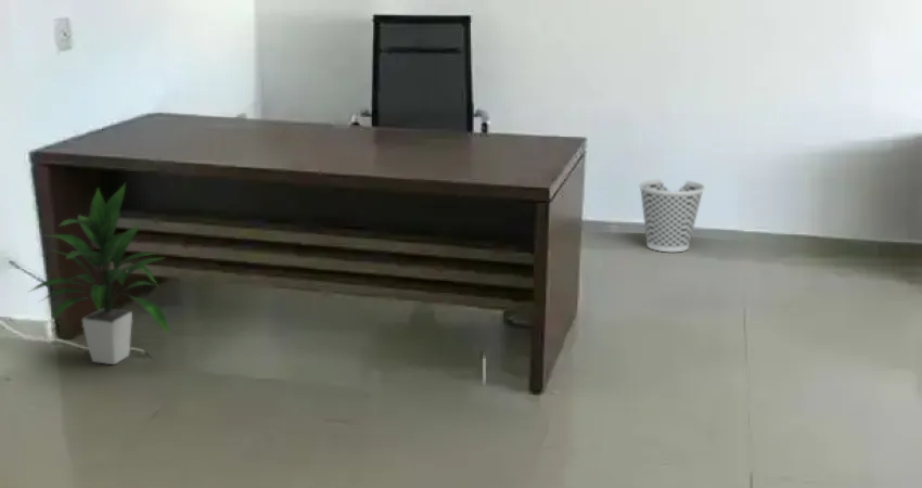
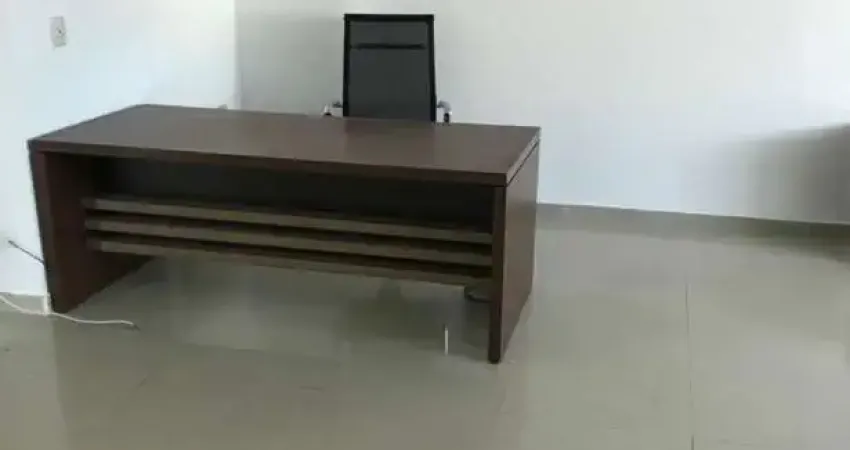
- wastebasket [638,178,706,253]
- indoor plant [28,182,170,365]
